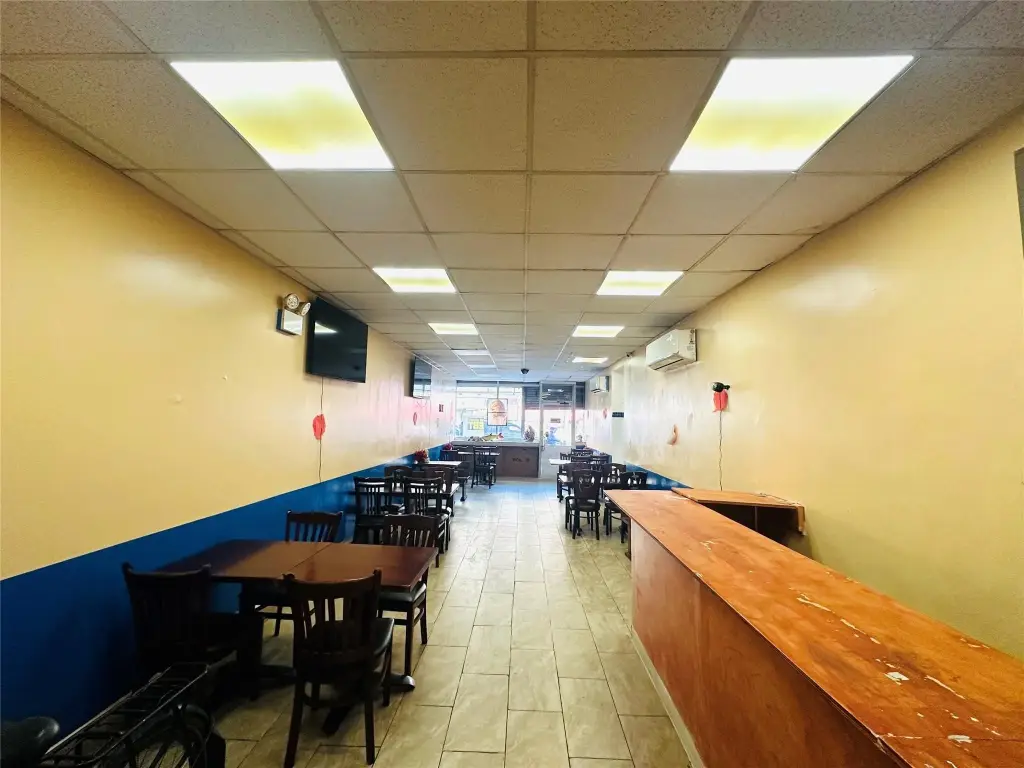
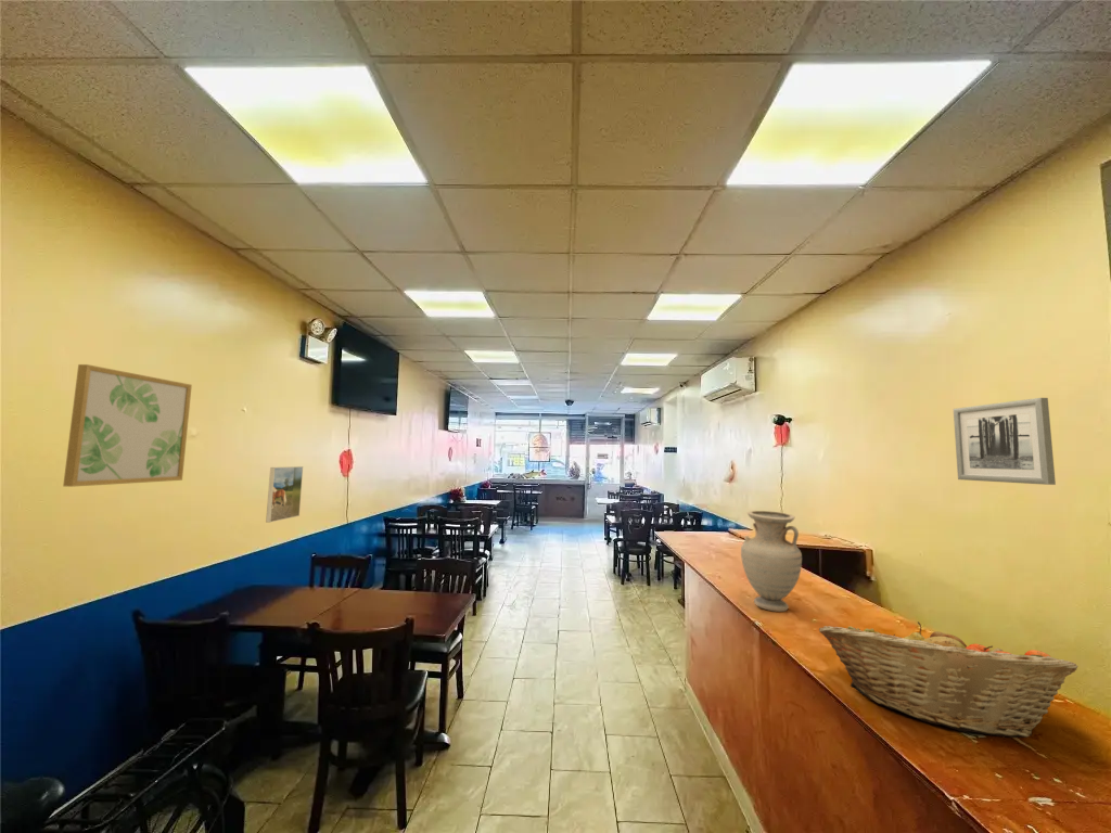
+ wall art [62,363,193,488]
+ vase [740,510,803,613]
+ fruit basket [818,620,1078,739]
+ wall art [953,397,1057,486]
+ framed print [265,465,304,524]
